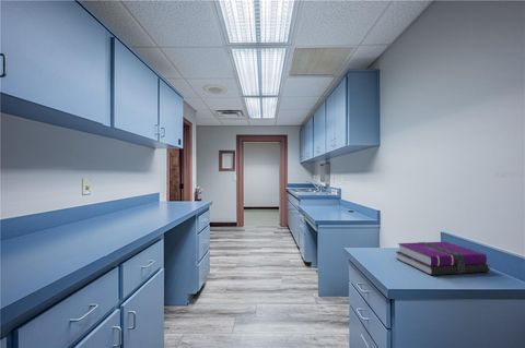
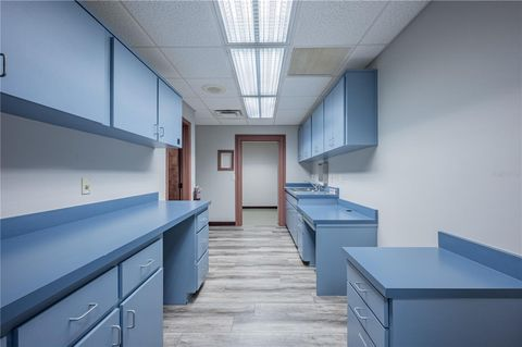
- notebook [395,241,491,276]
